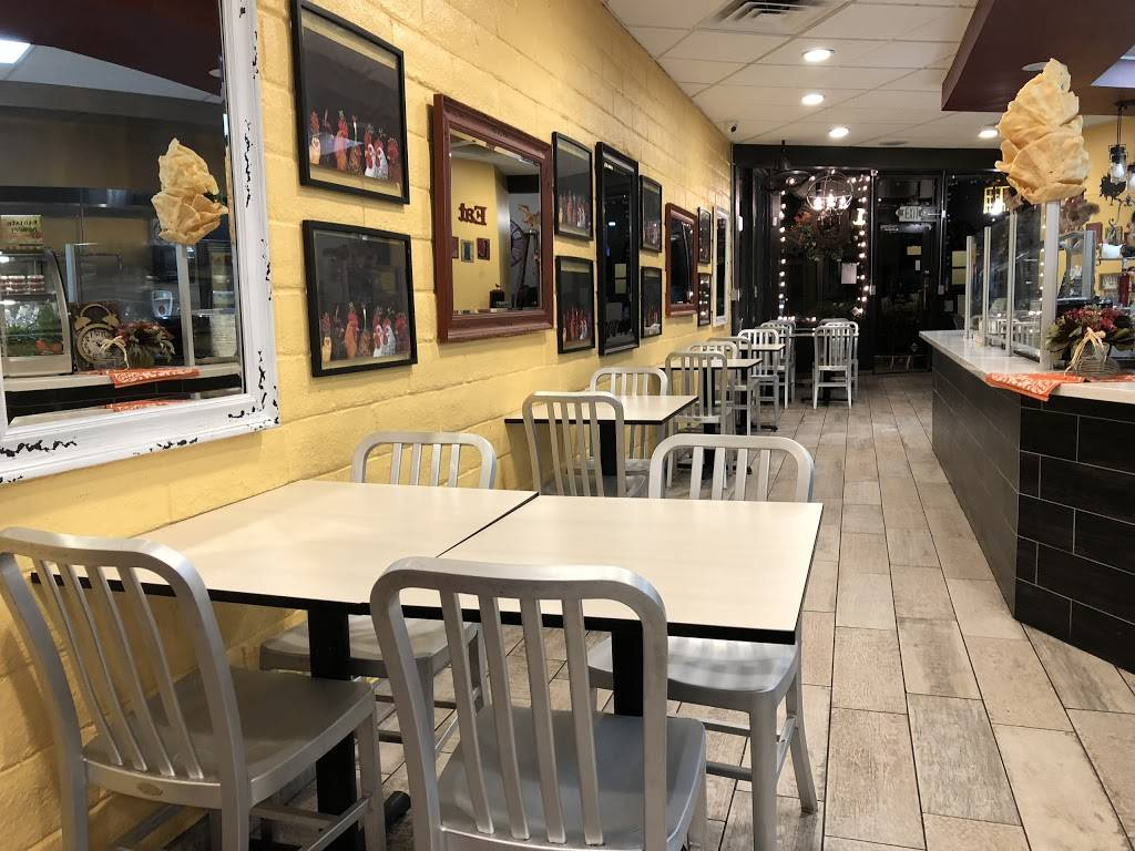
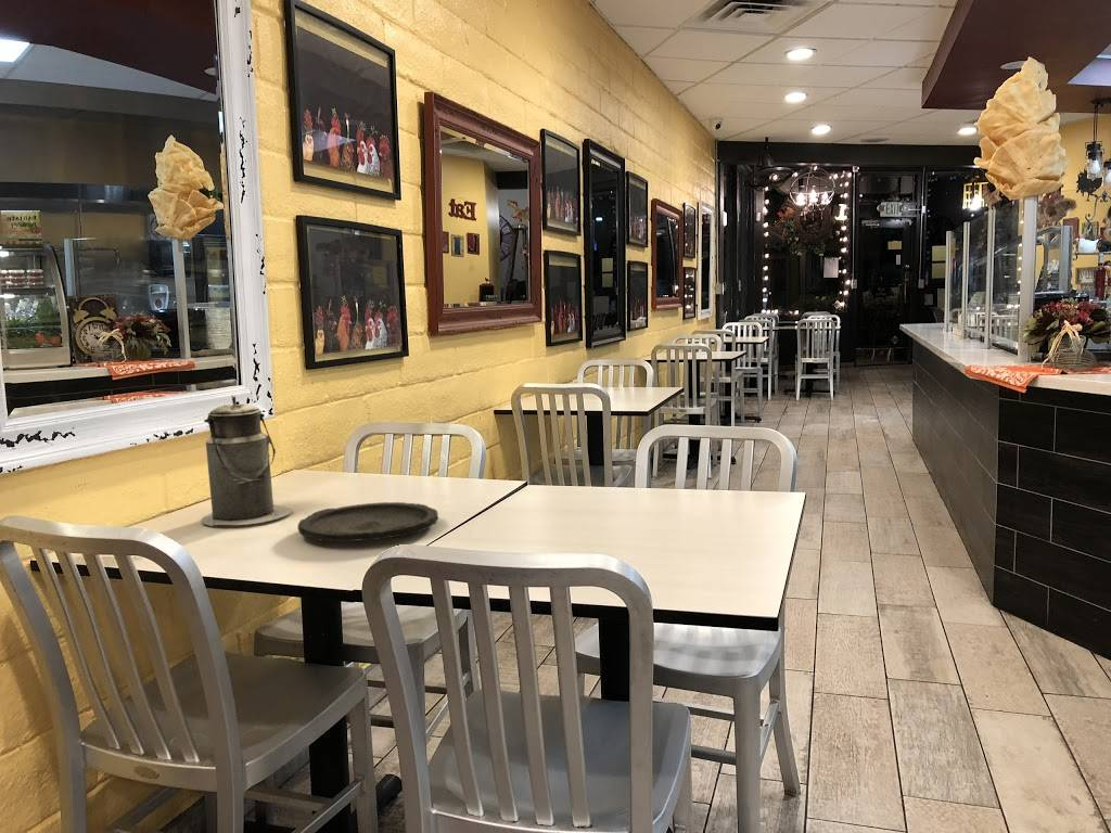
+ canister [200,394,294,527]
+ plate [296,501,439,542]
